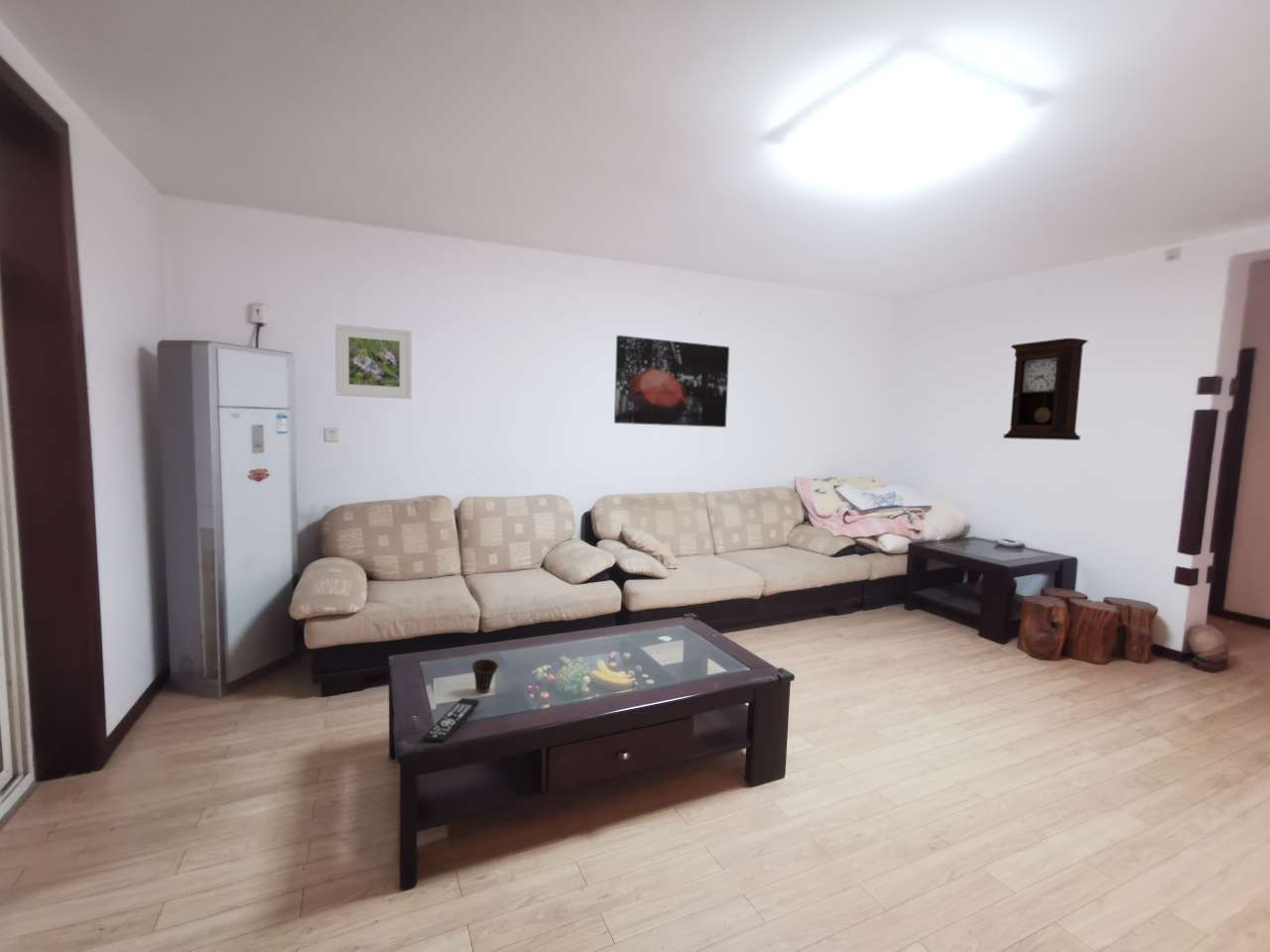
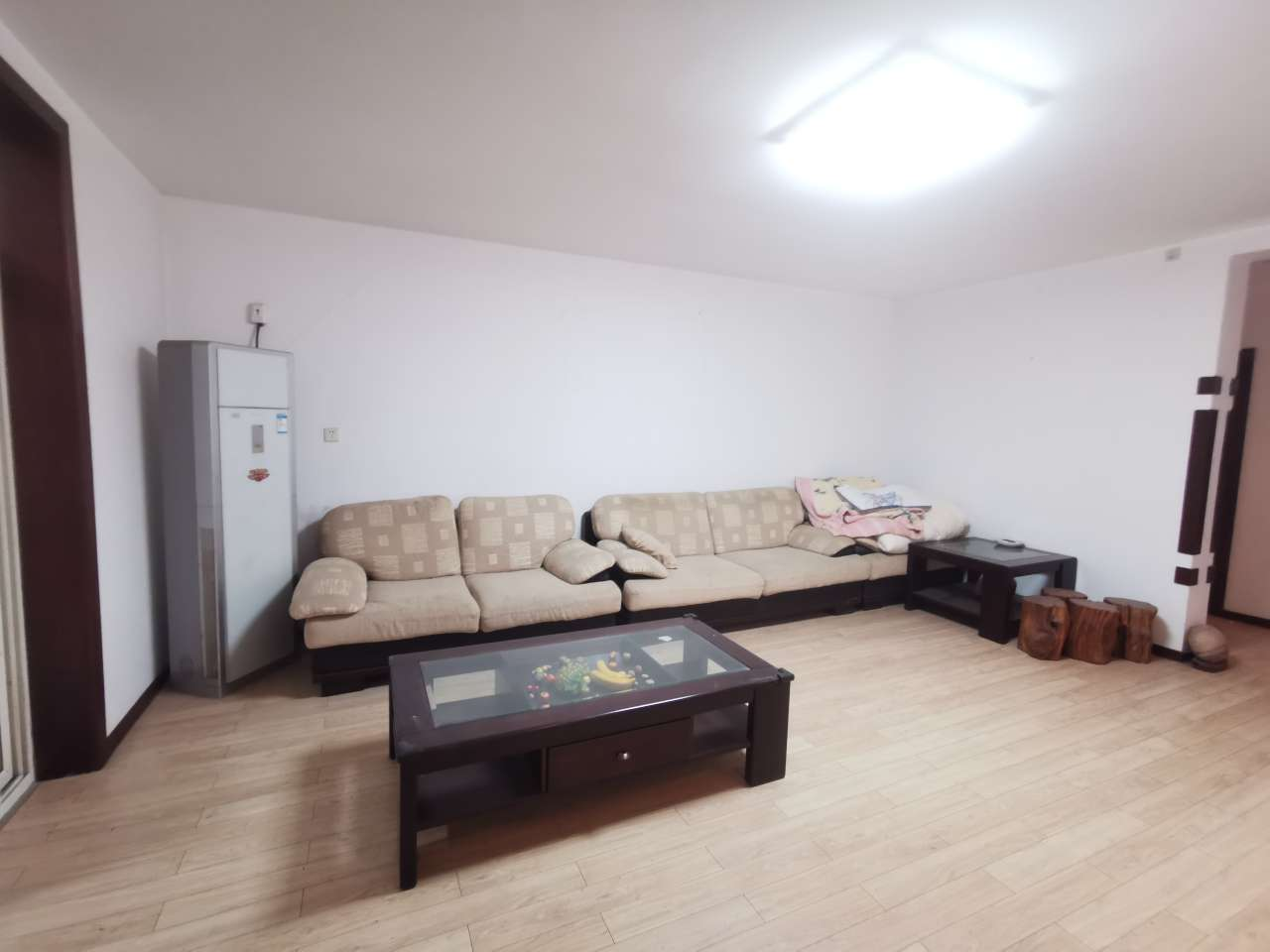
- remote control [422,697,480,744]
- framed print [334,323,413,400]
- pendulum clock [1002,337,1089,441]
- cup [471,658,499,694]
- wall art [613,334,730,428]
